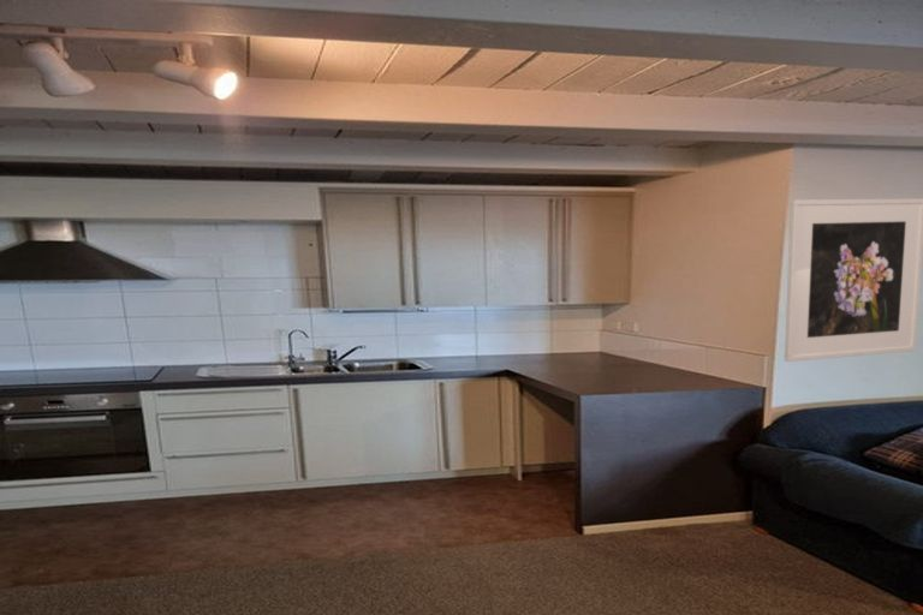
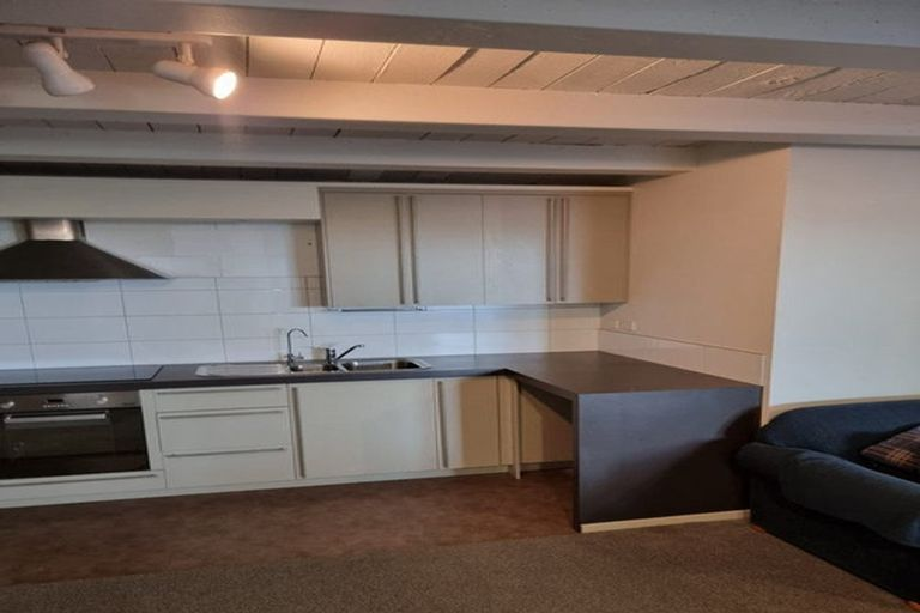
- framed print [784,197,923,363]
